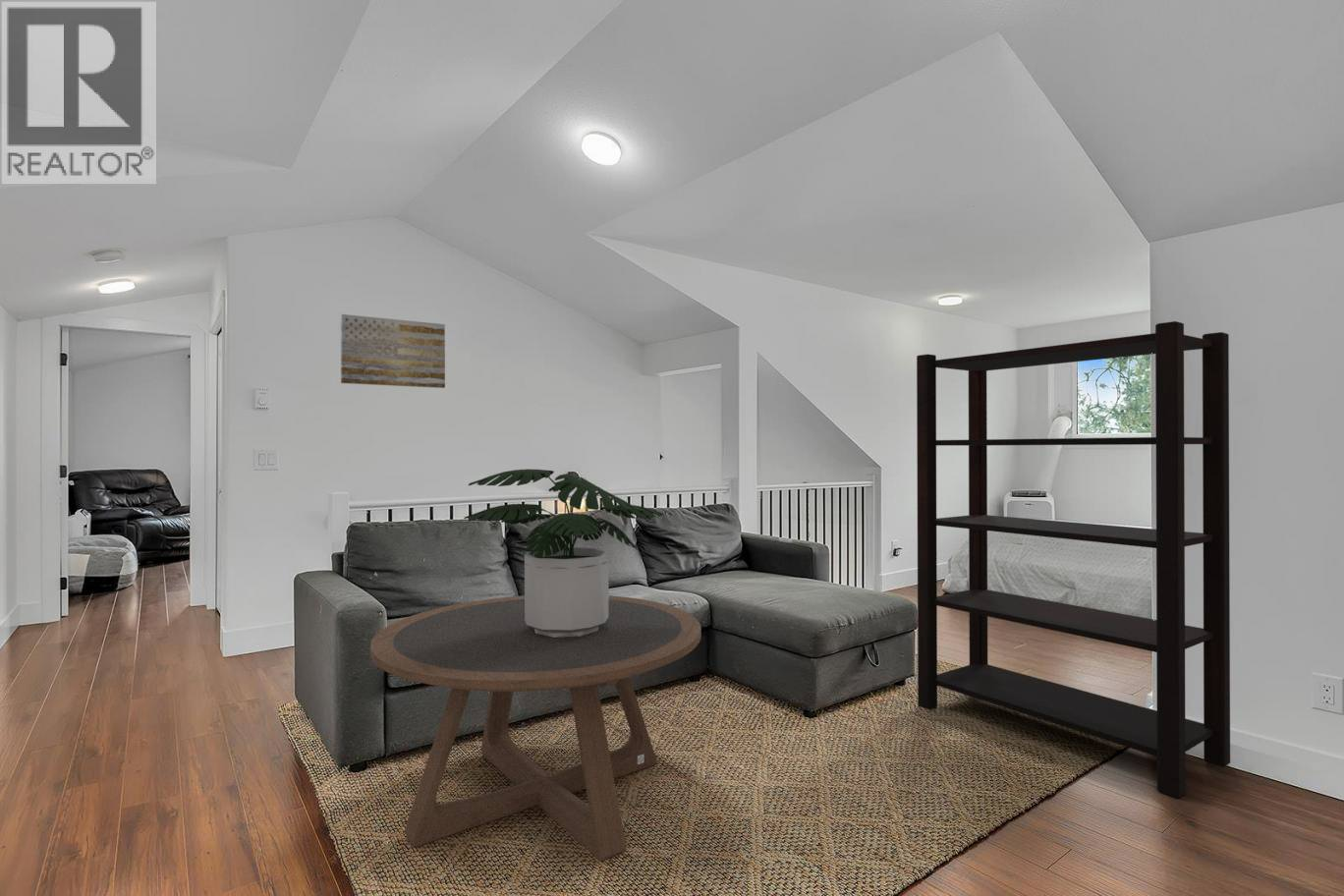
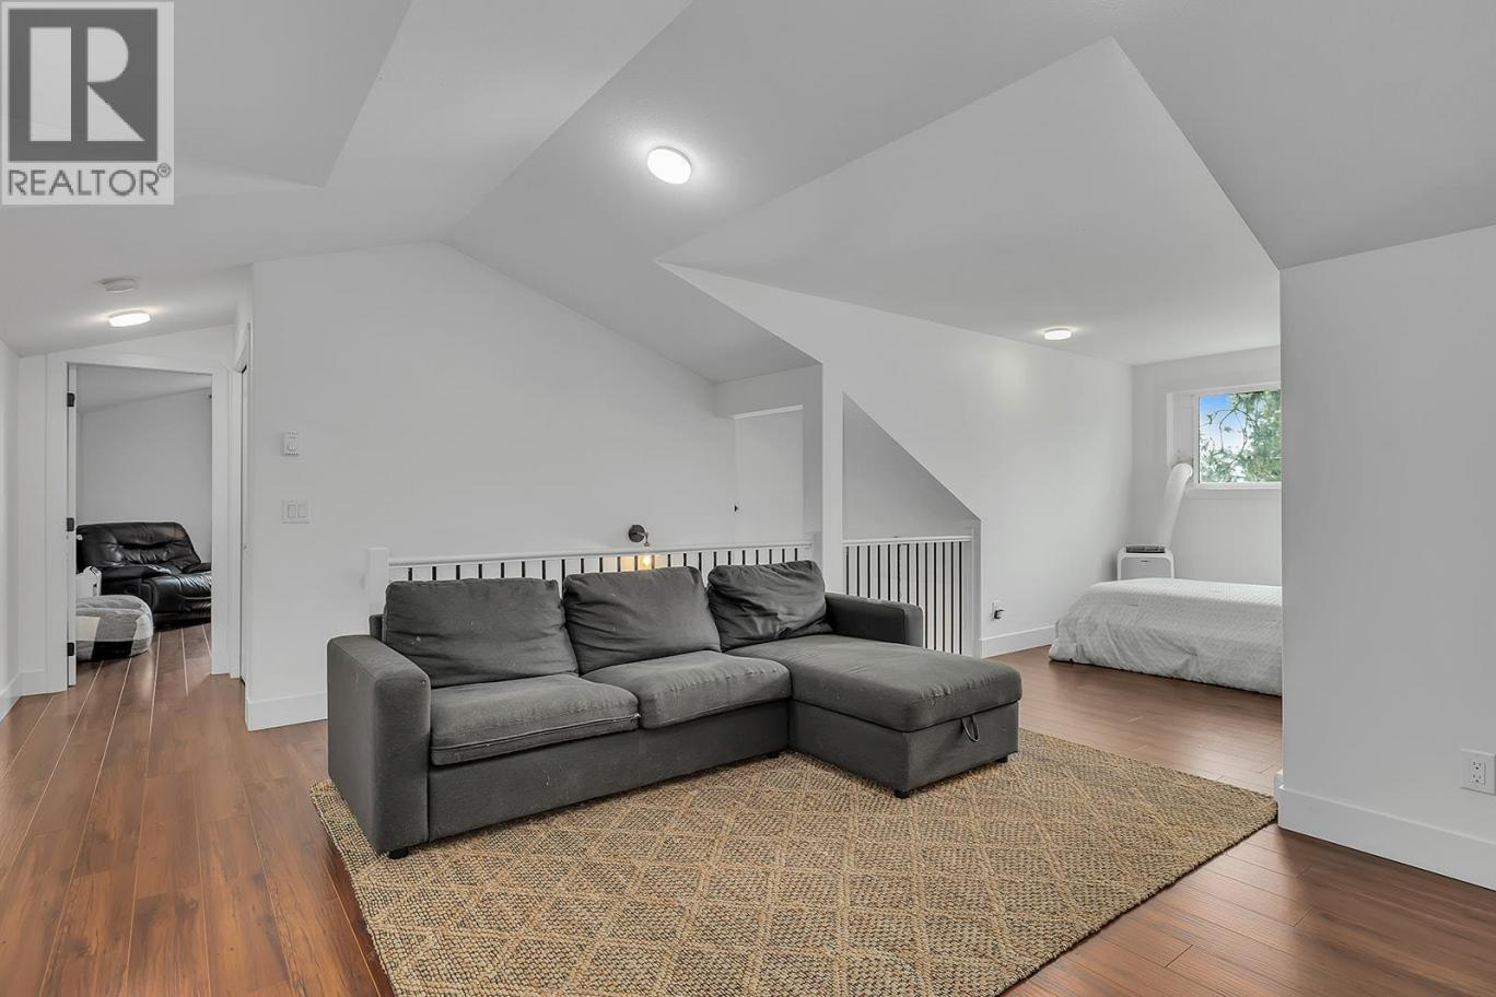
- bookshelf [916,320,1231,799]
- potted plant [463,468,665,638]
- coffee table [369,594,702,863]
- wall art [340,313,446,389]
